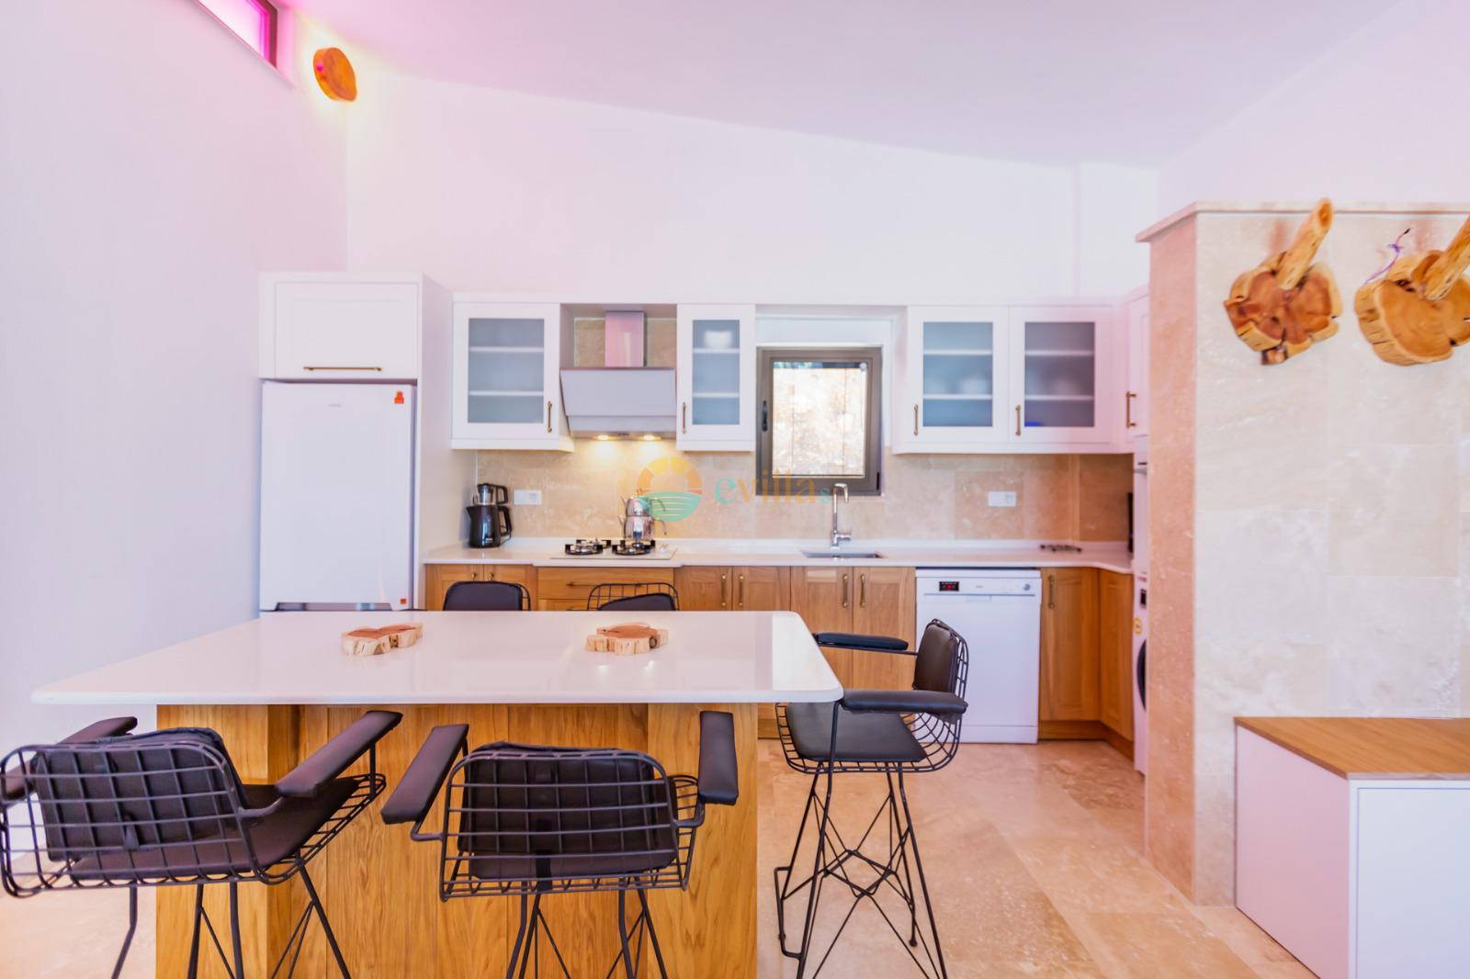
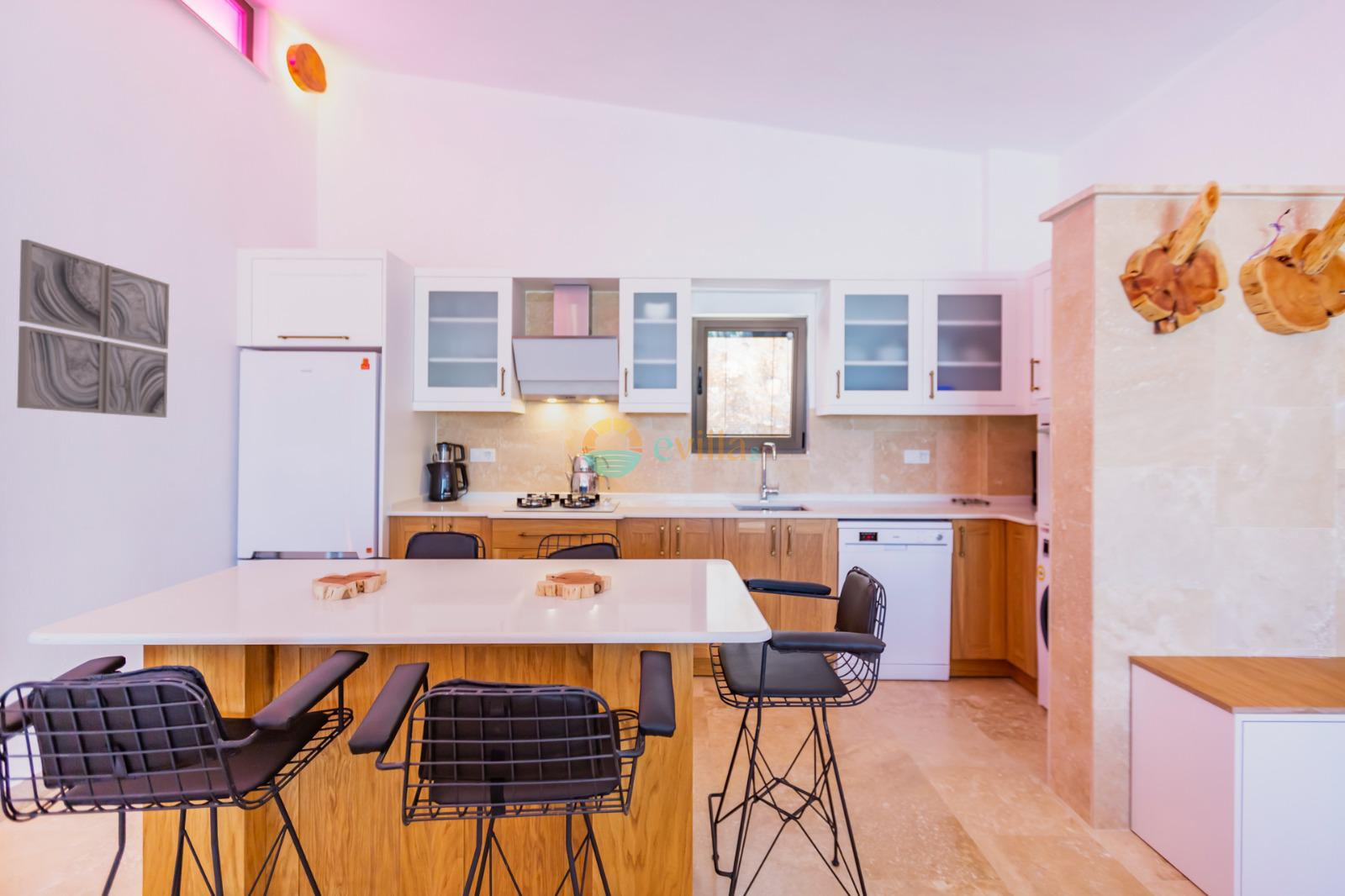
+ wall art [16,239,170,419]
